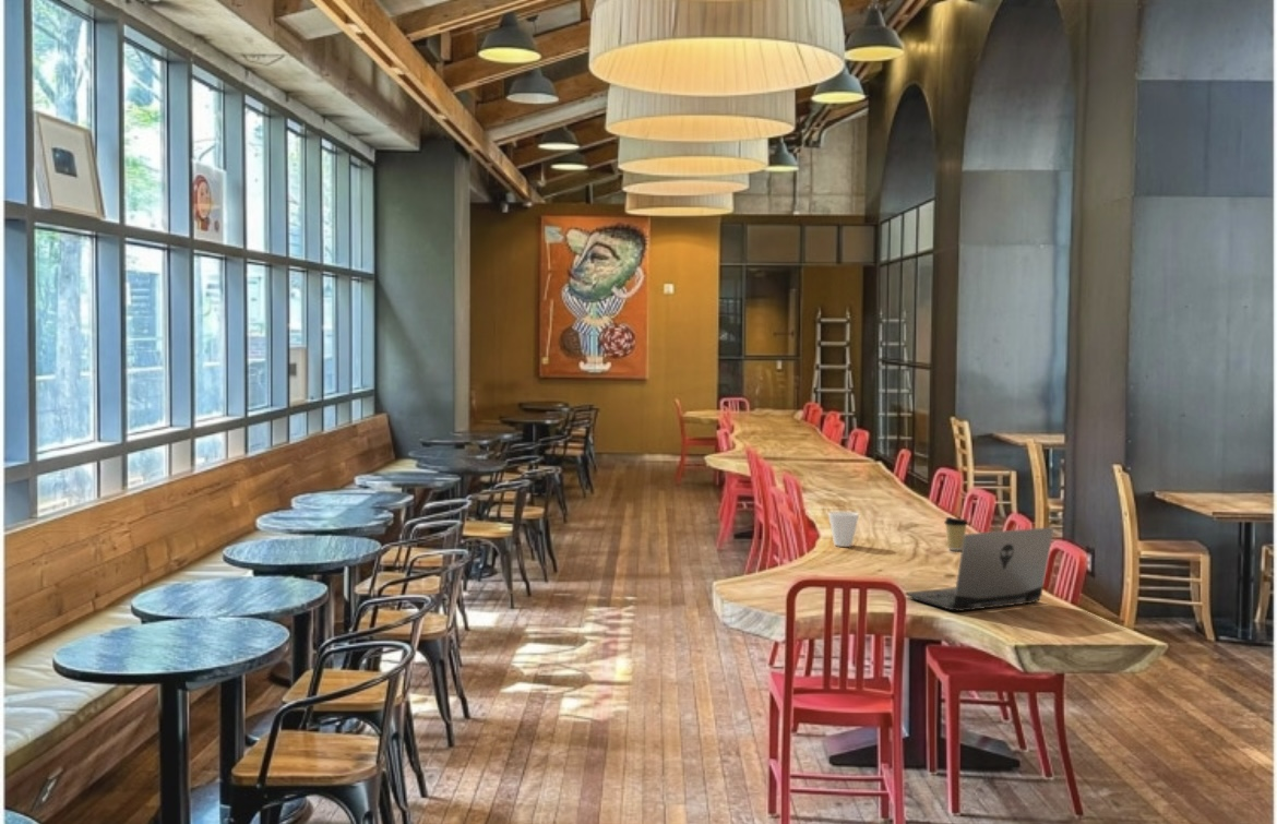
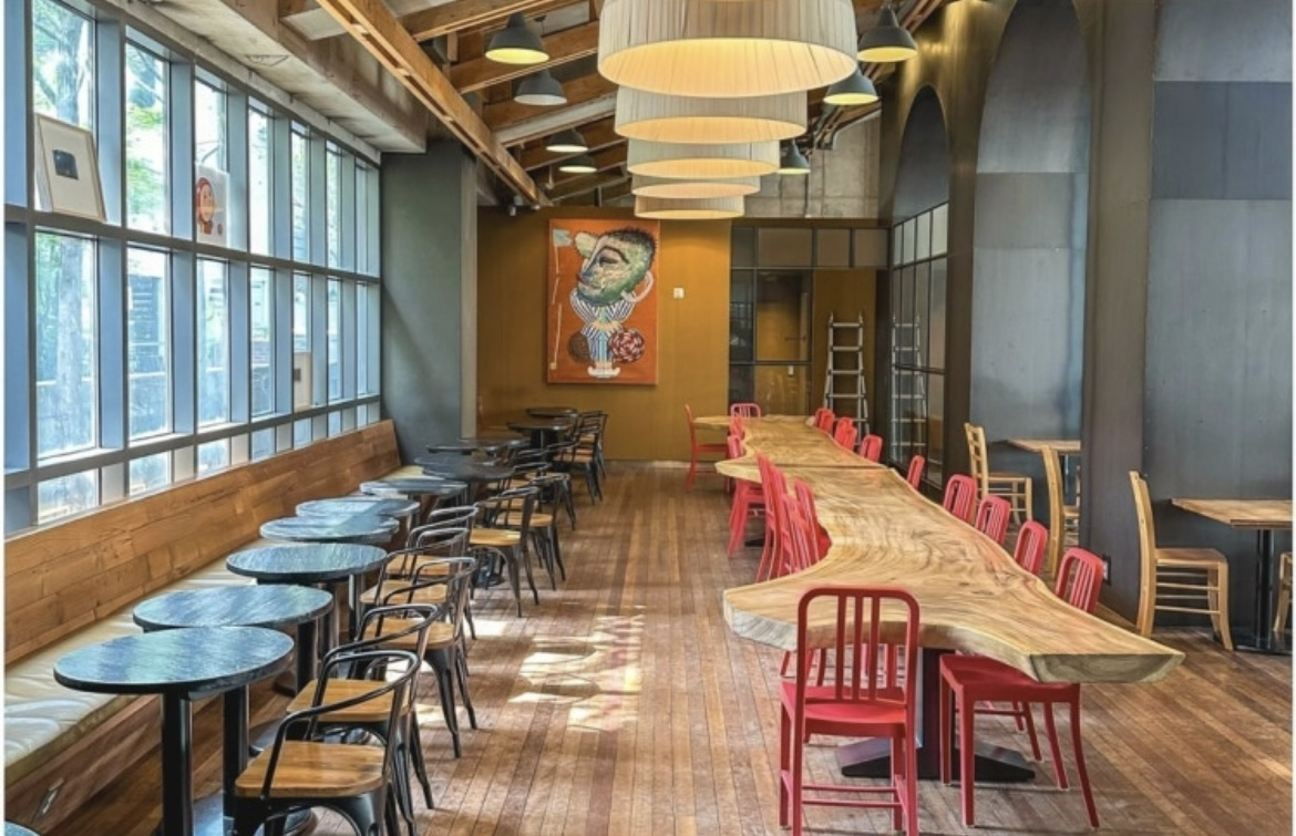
- cup [827,511,860,548]
- laptop computer [905,526,1054,612]
- coffee cup [943,516,969,551]
